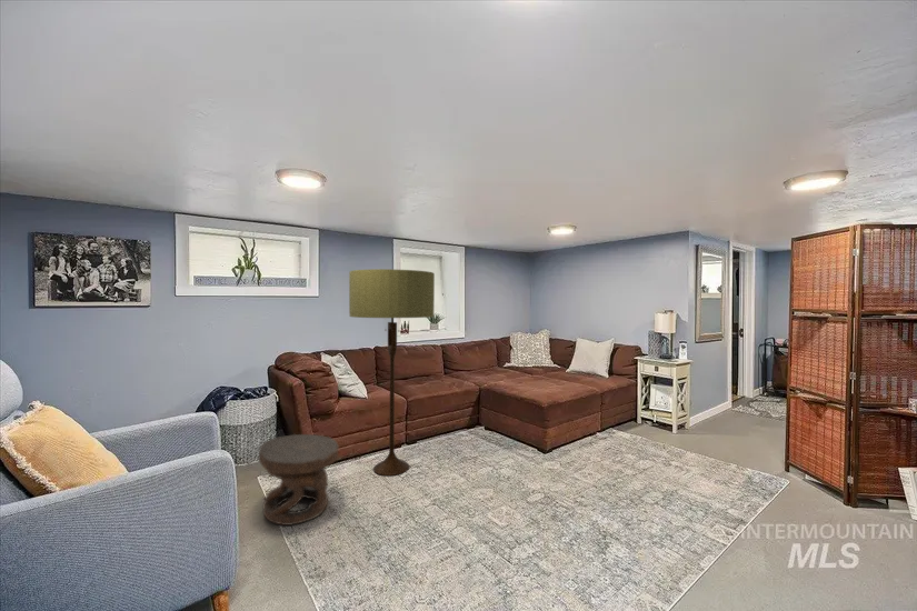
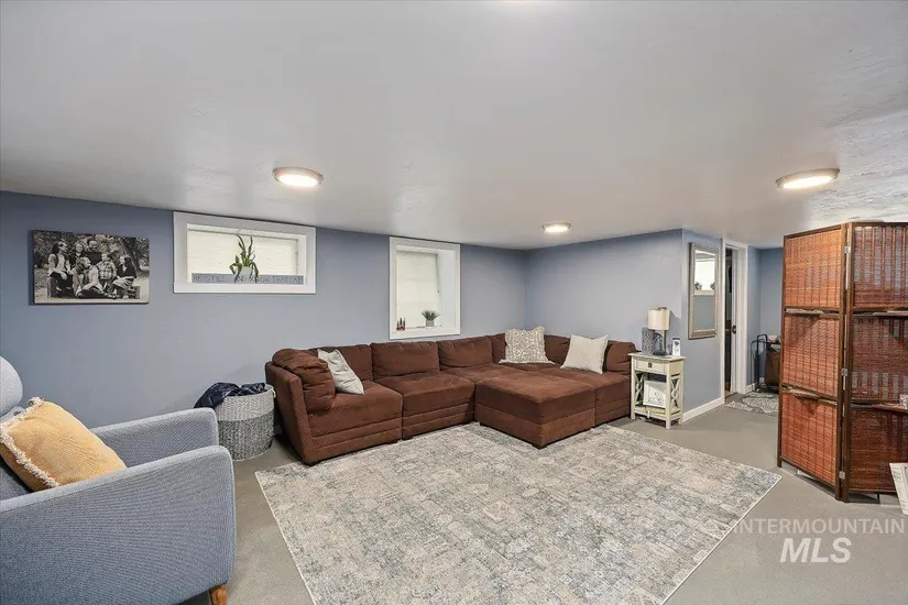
- floor lamp [348,268,436,477]
- carved stool [258,433,340,527]
